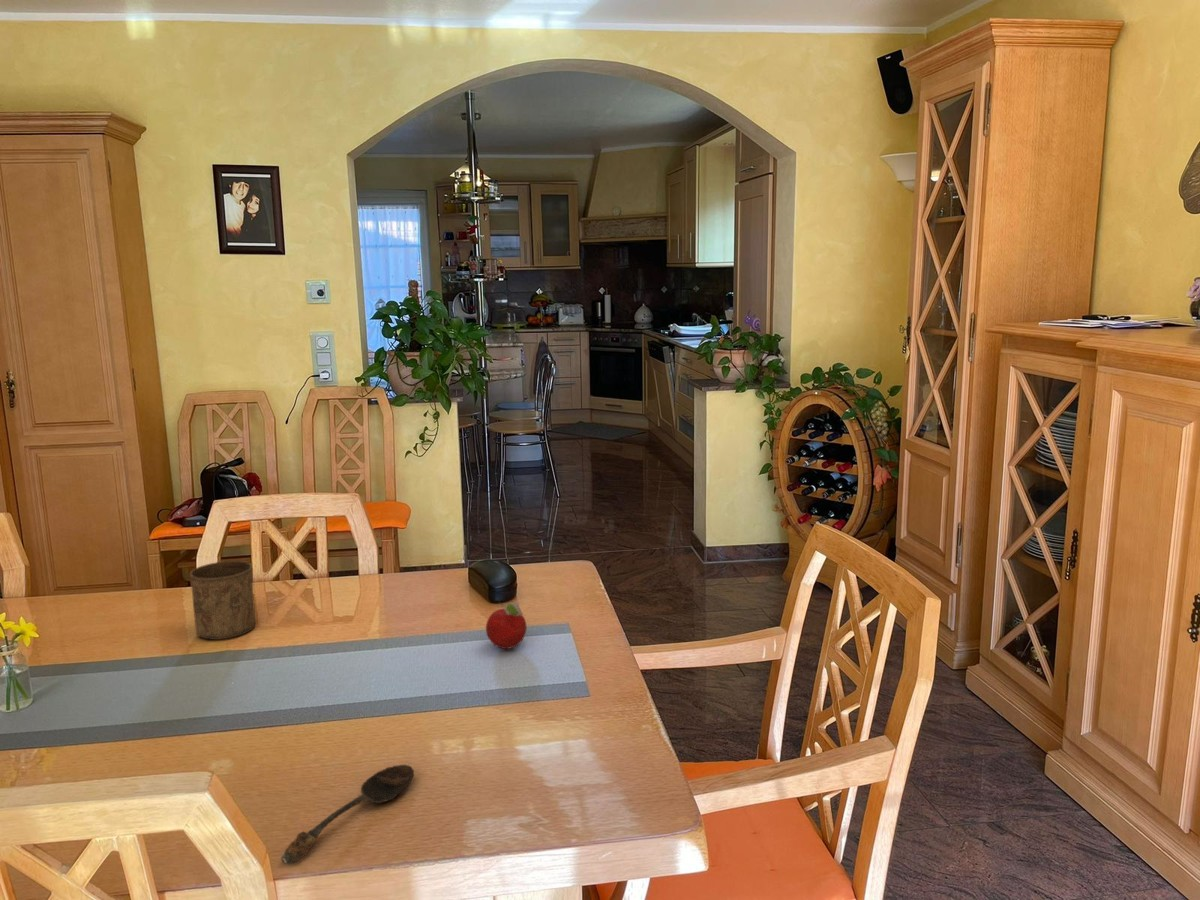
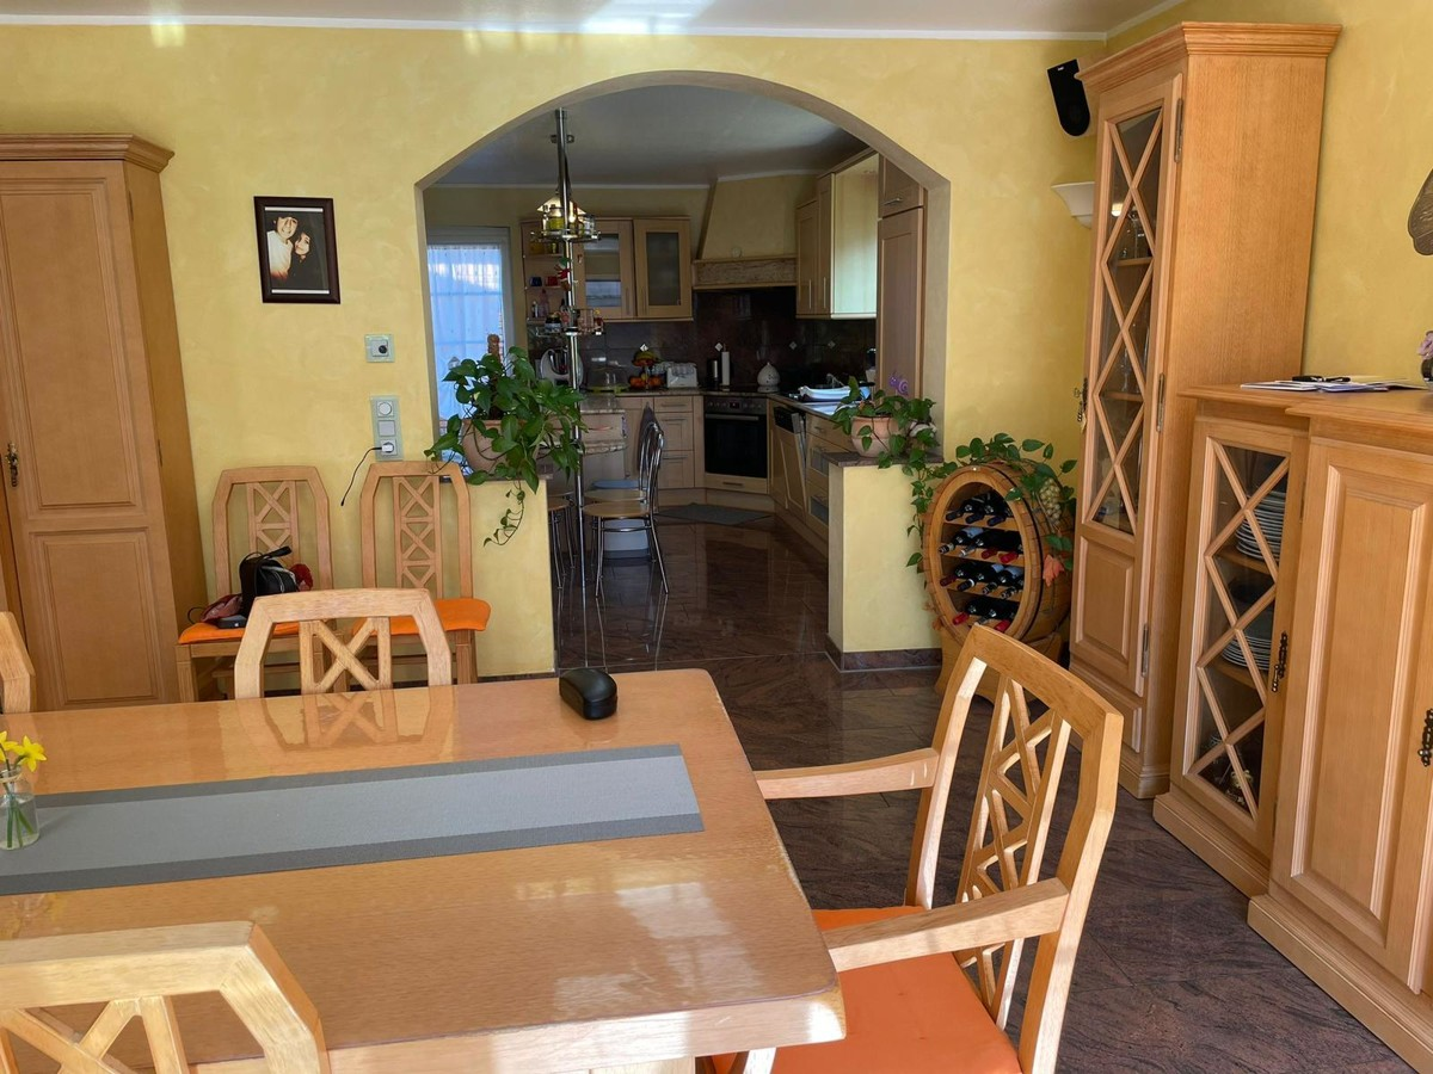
- spoon [280,764,415,865]
- cup [189,560,256,640]
- fruit [485,601,528,650]
